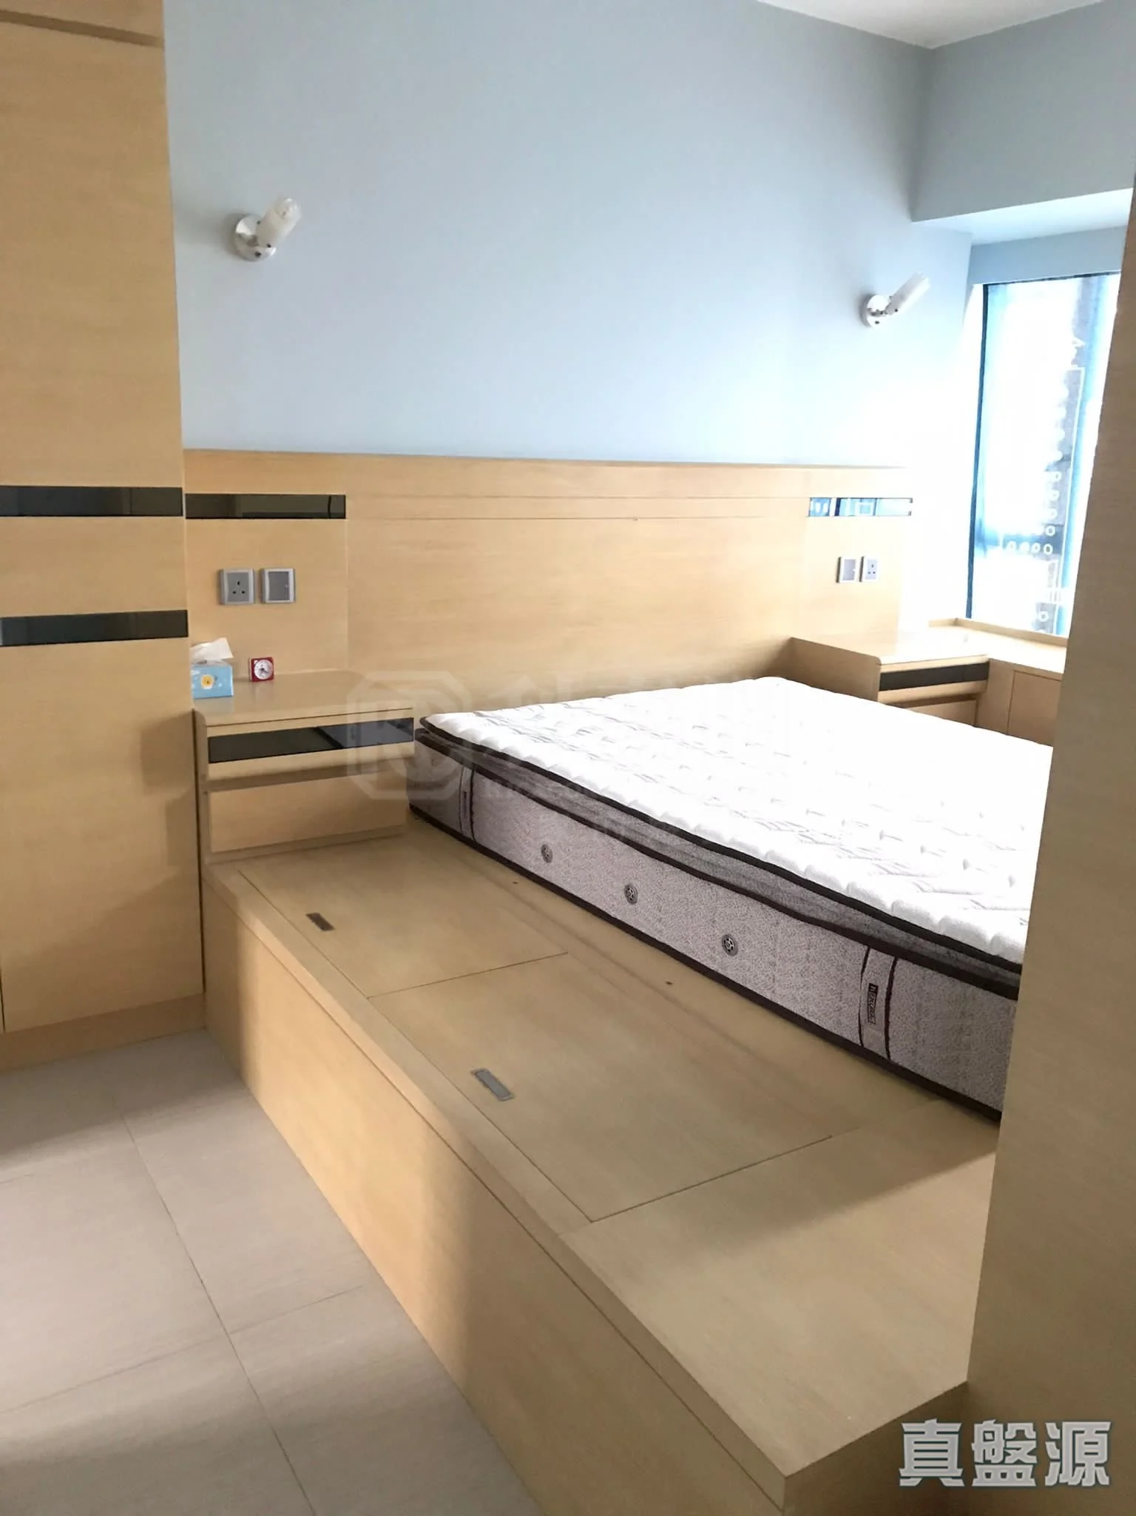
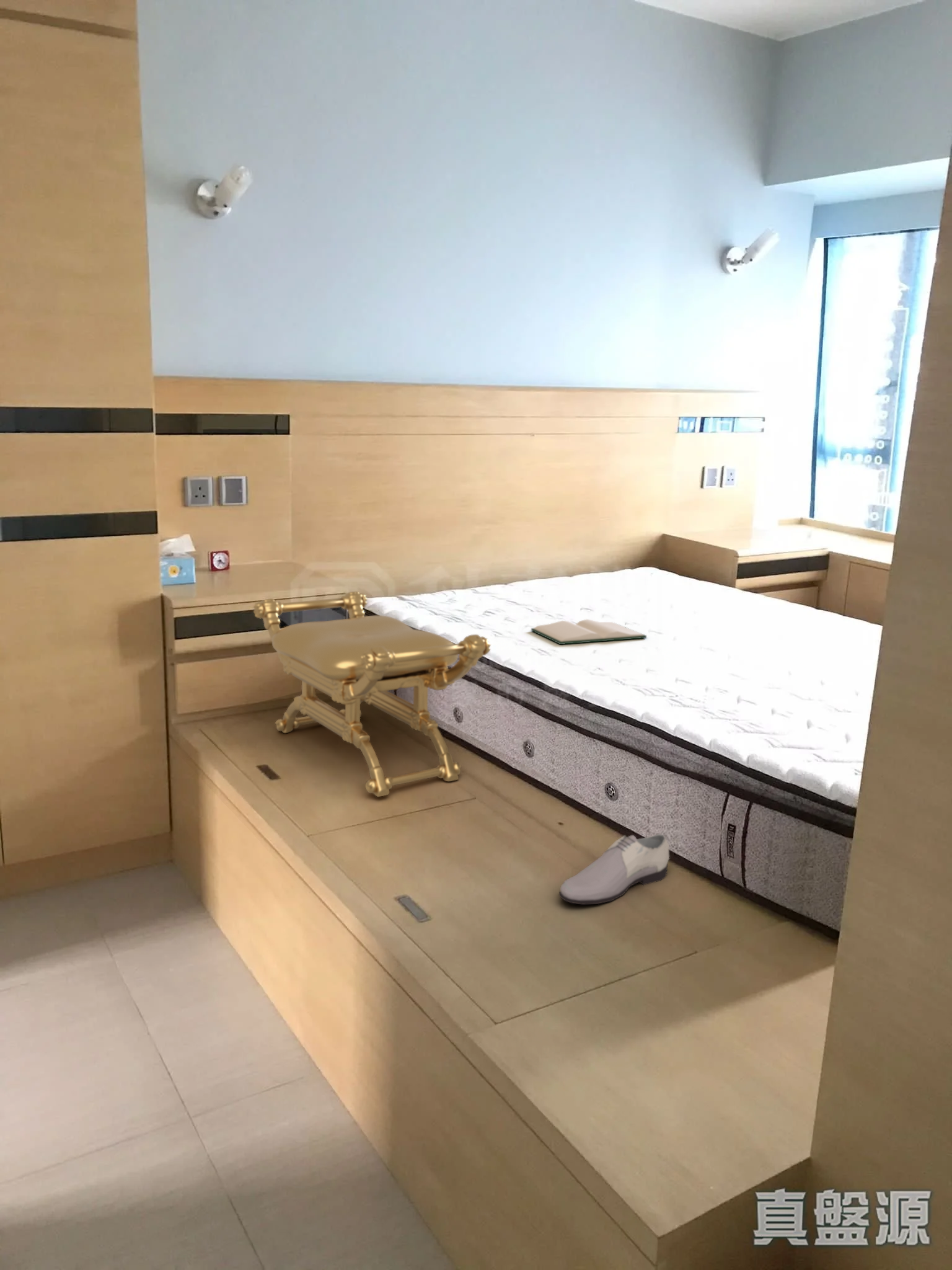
+ hardback book [531,618,647,645]
+ shoe [558,833,670,905]
+ stool [253,591,491,797]
